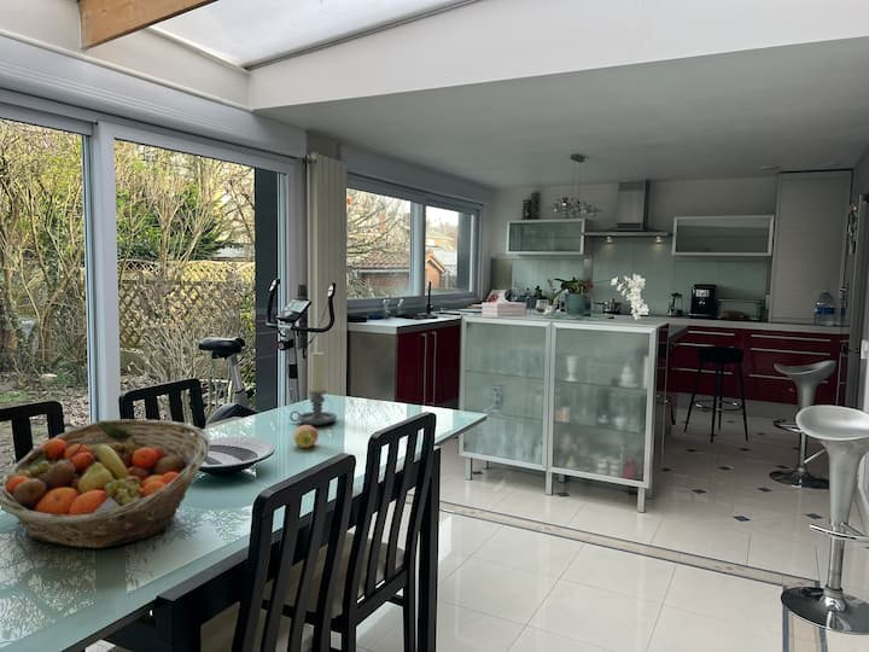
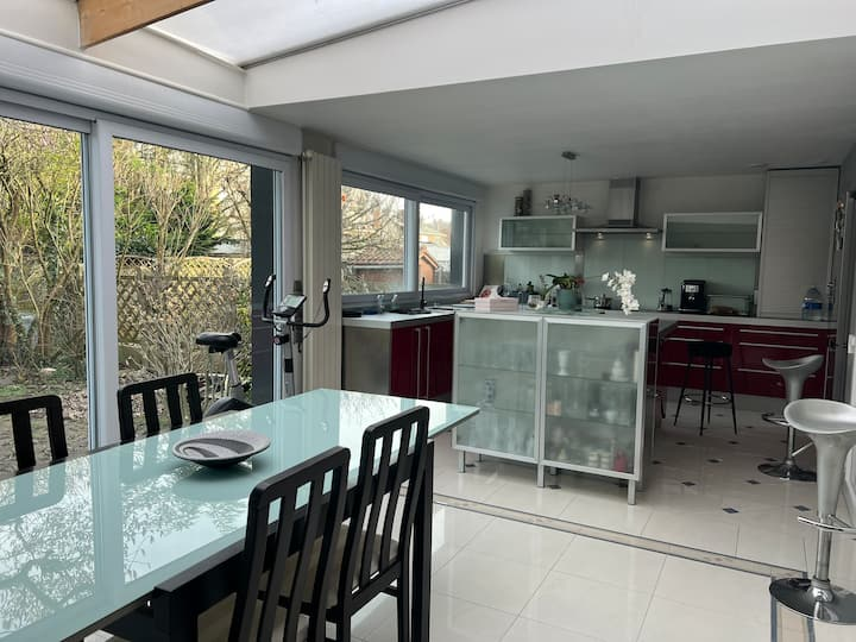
- fruit basket [0,418,211,549]
- candle holder [288,351,338,426]
- apple [293,424,319,449]
